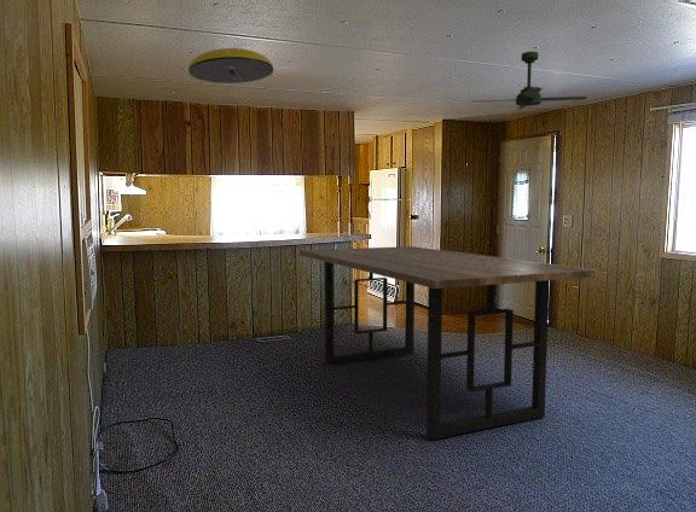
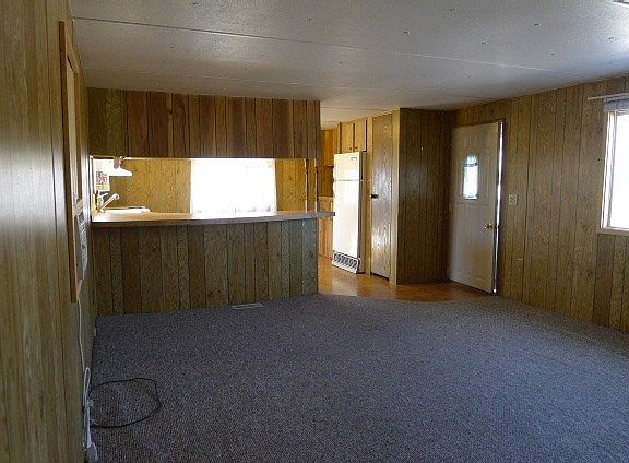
- ceiling light [187,47,274,85]
- dining table [298,245,598,441]
- ceiling fan [471,51,588,112]
